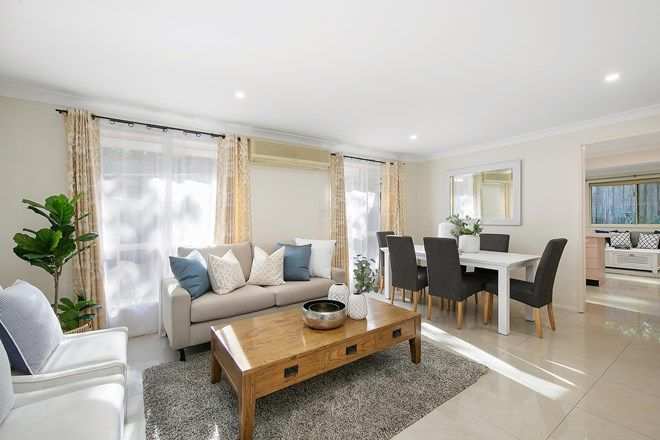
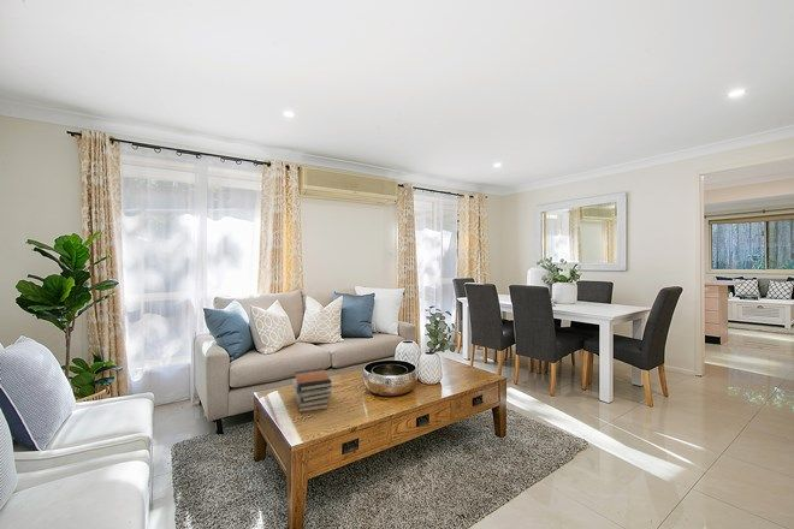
+ book stack [292,367,333,414]
